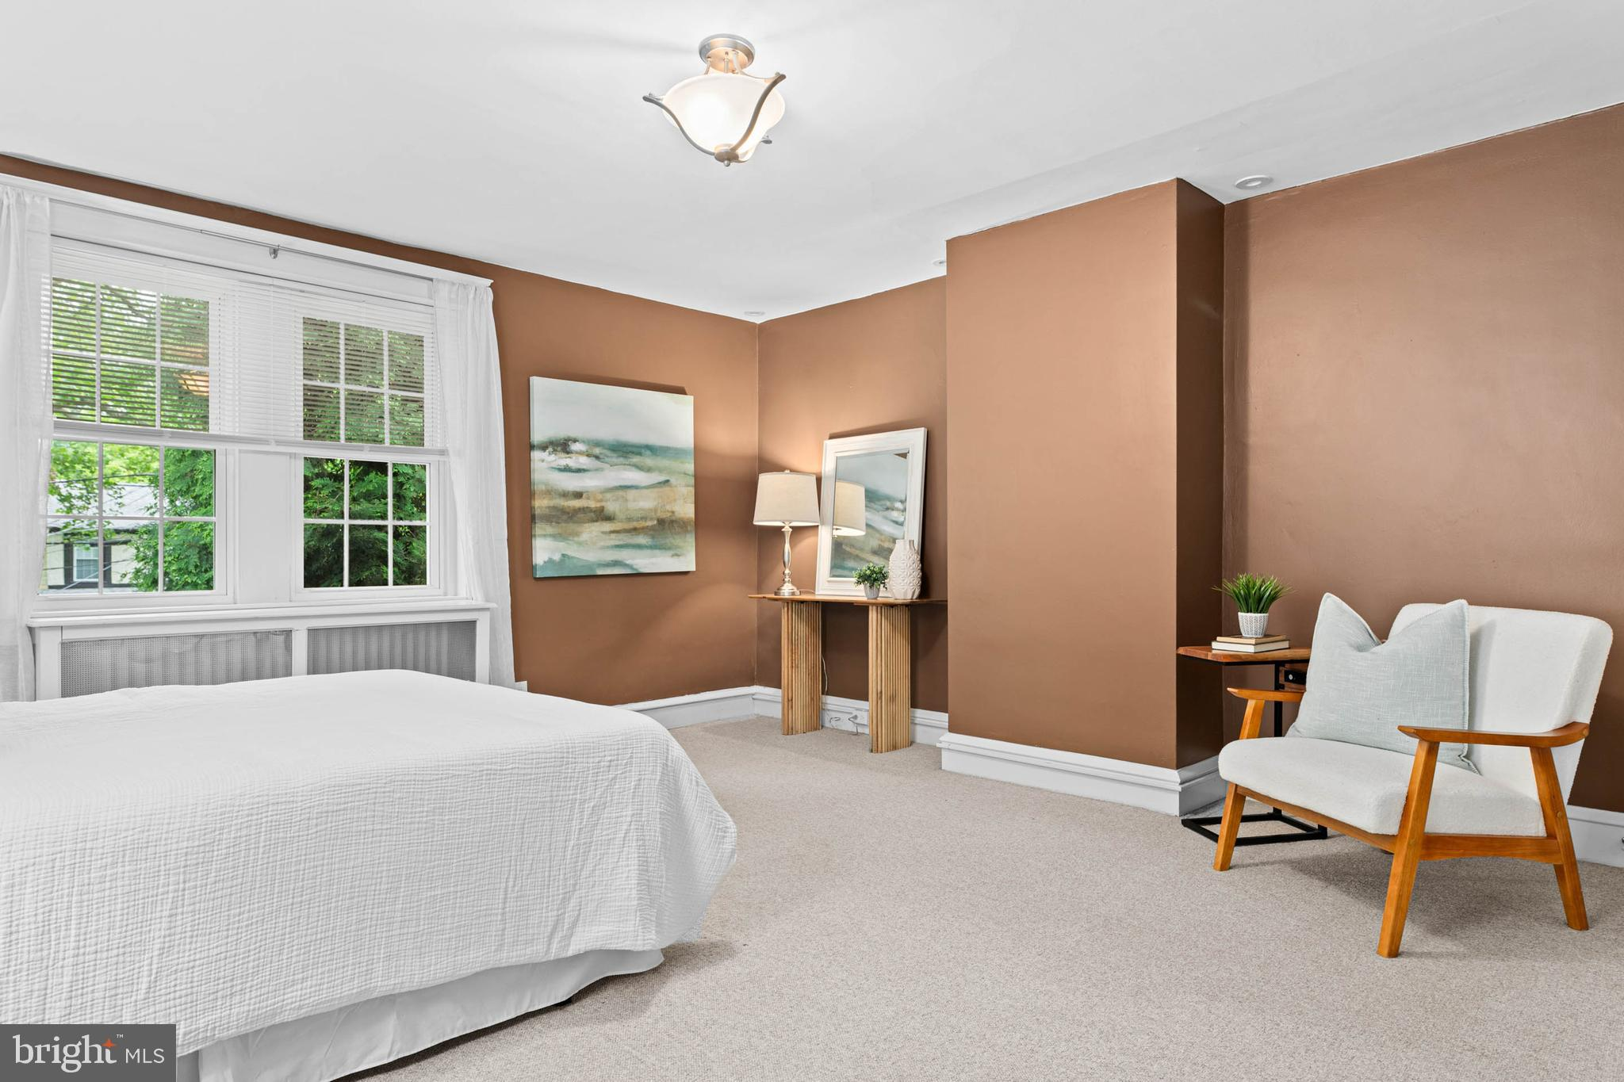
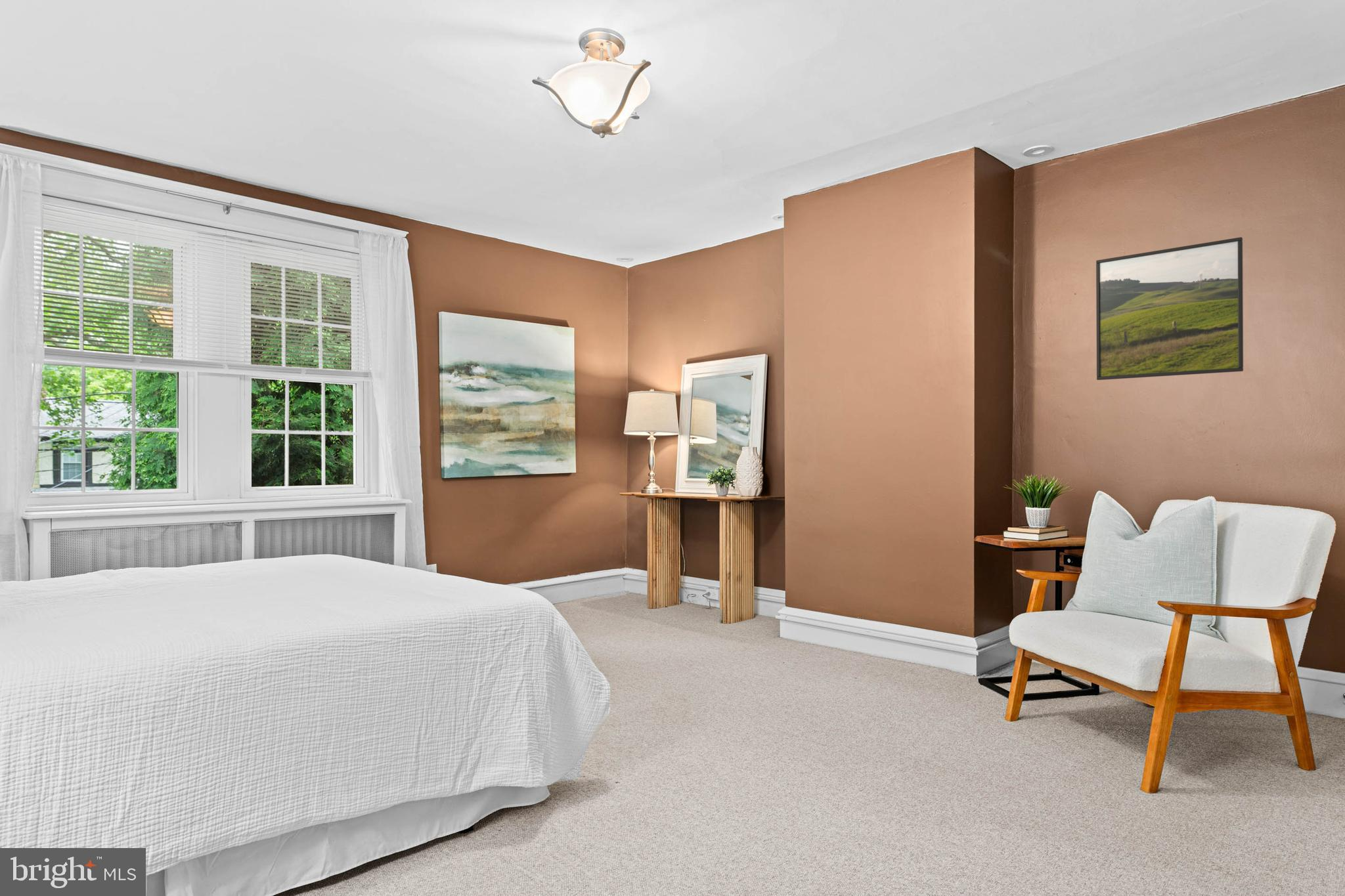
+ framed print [1095,236,1244,381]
